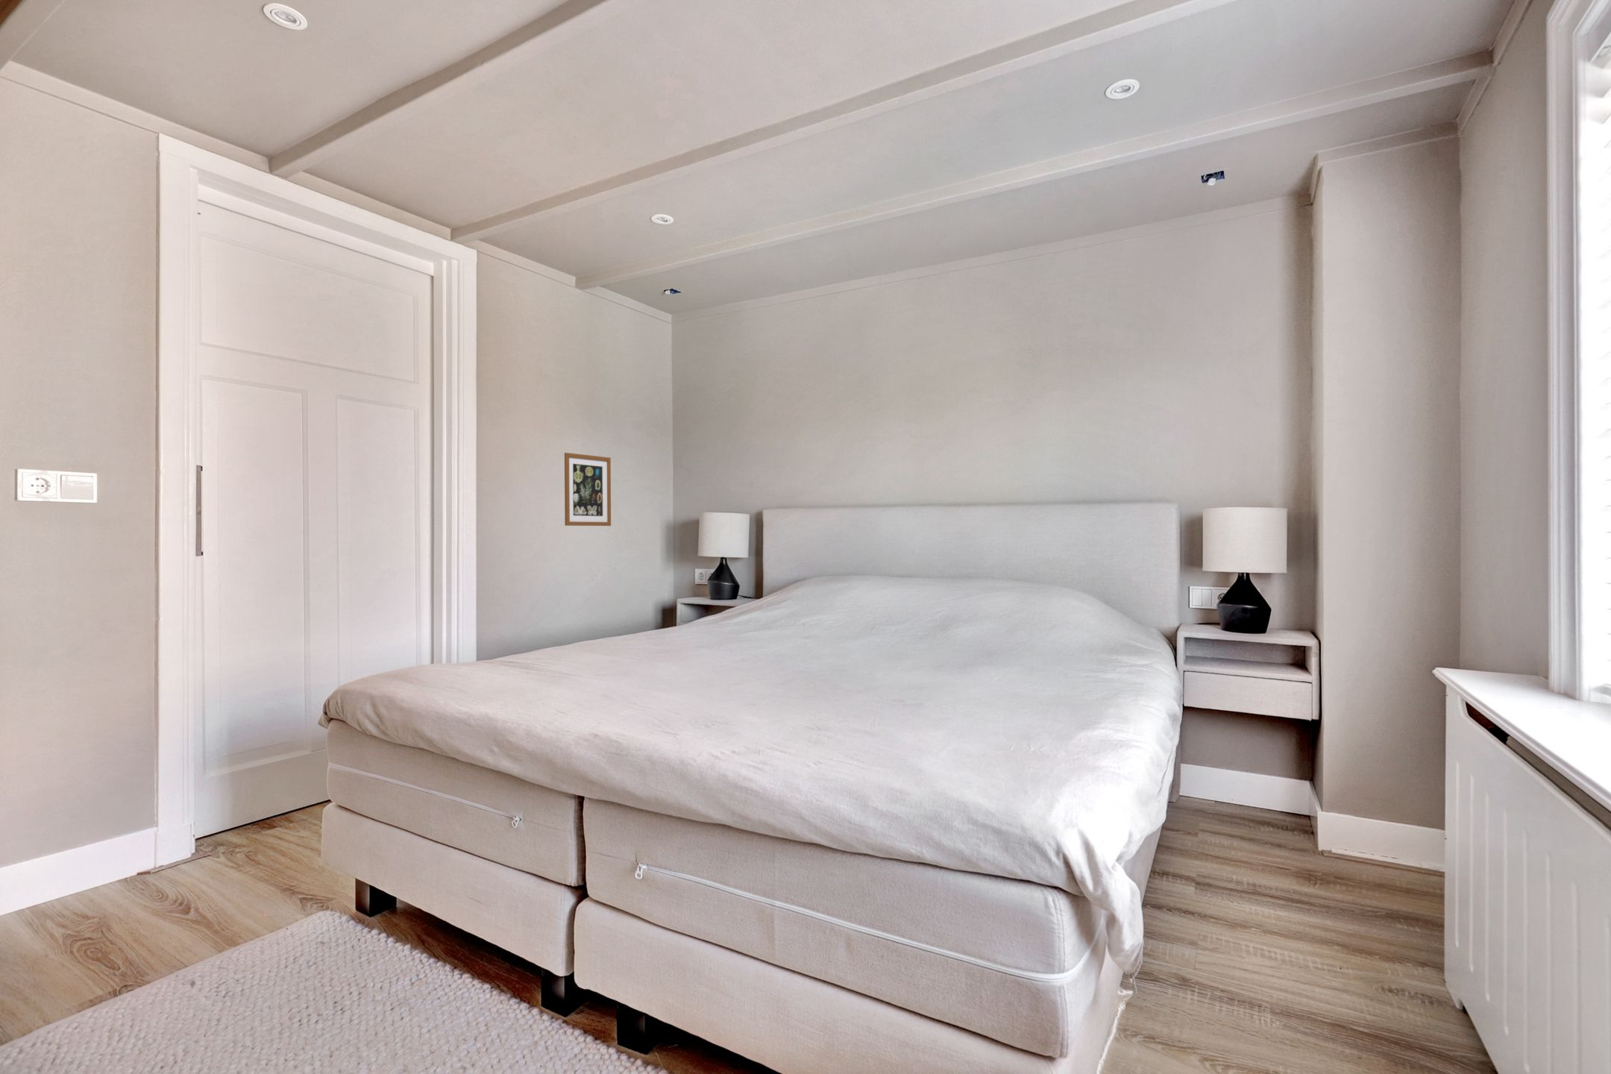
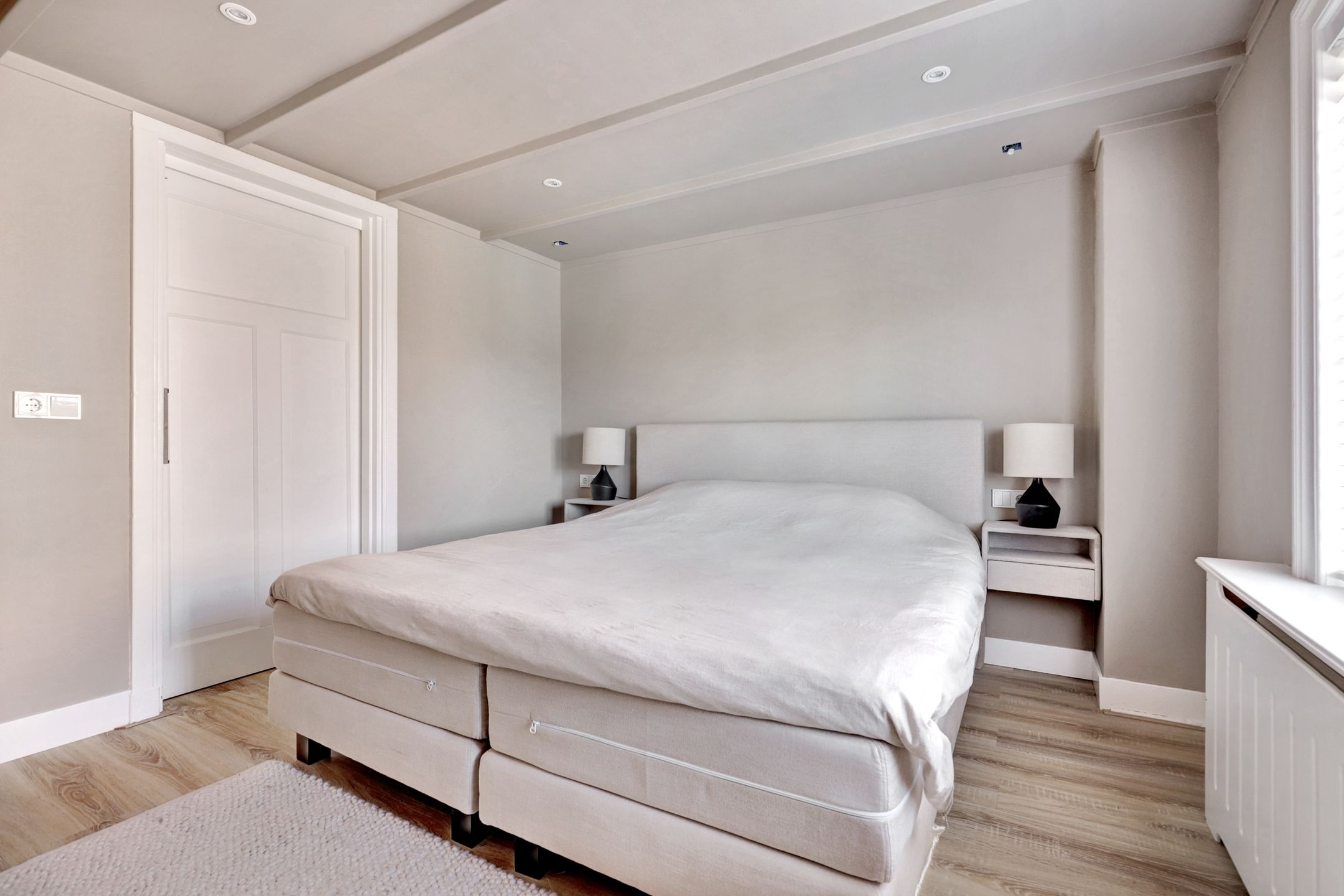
- wall art [563,452,611,526]
